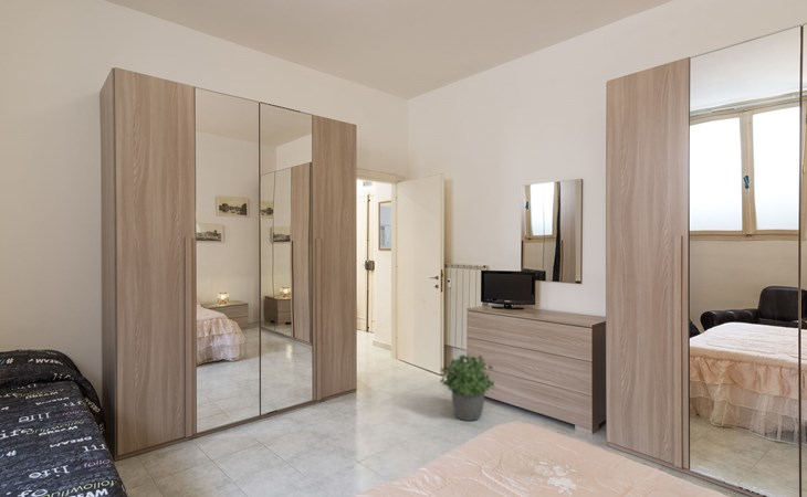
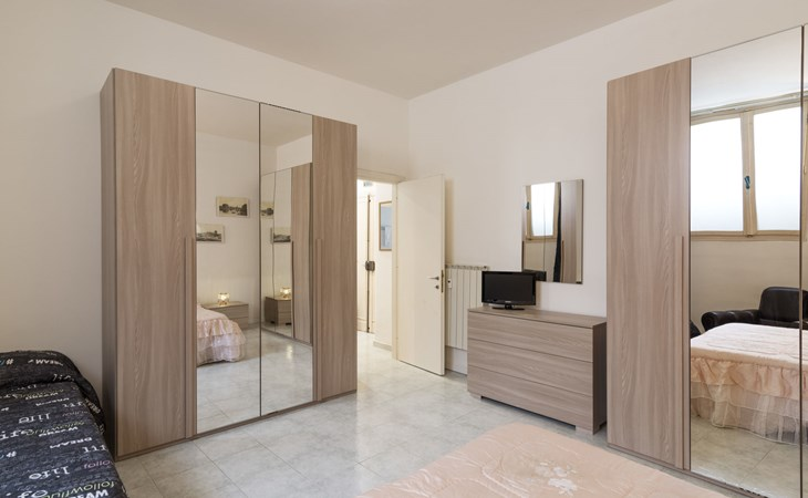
- potted plant [439,352,496,422]
